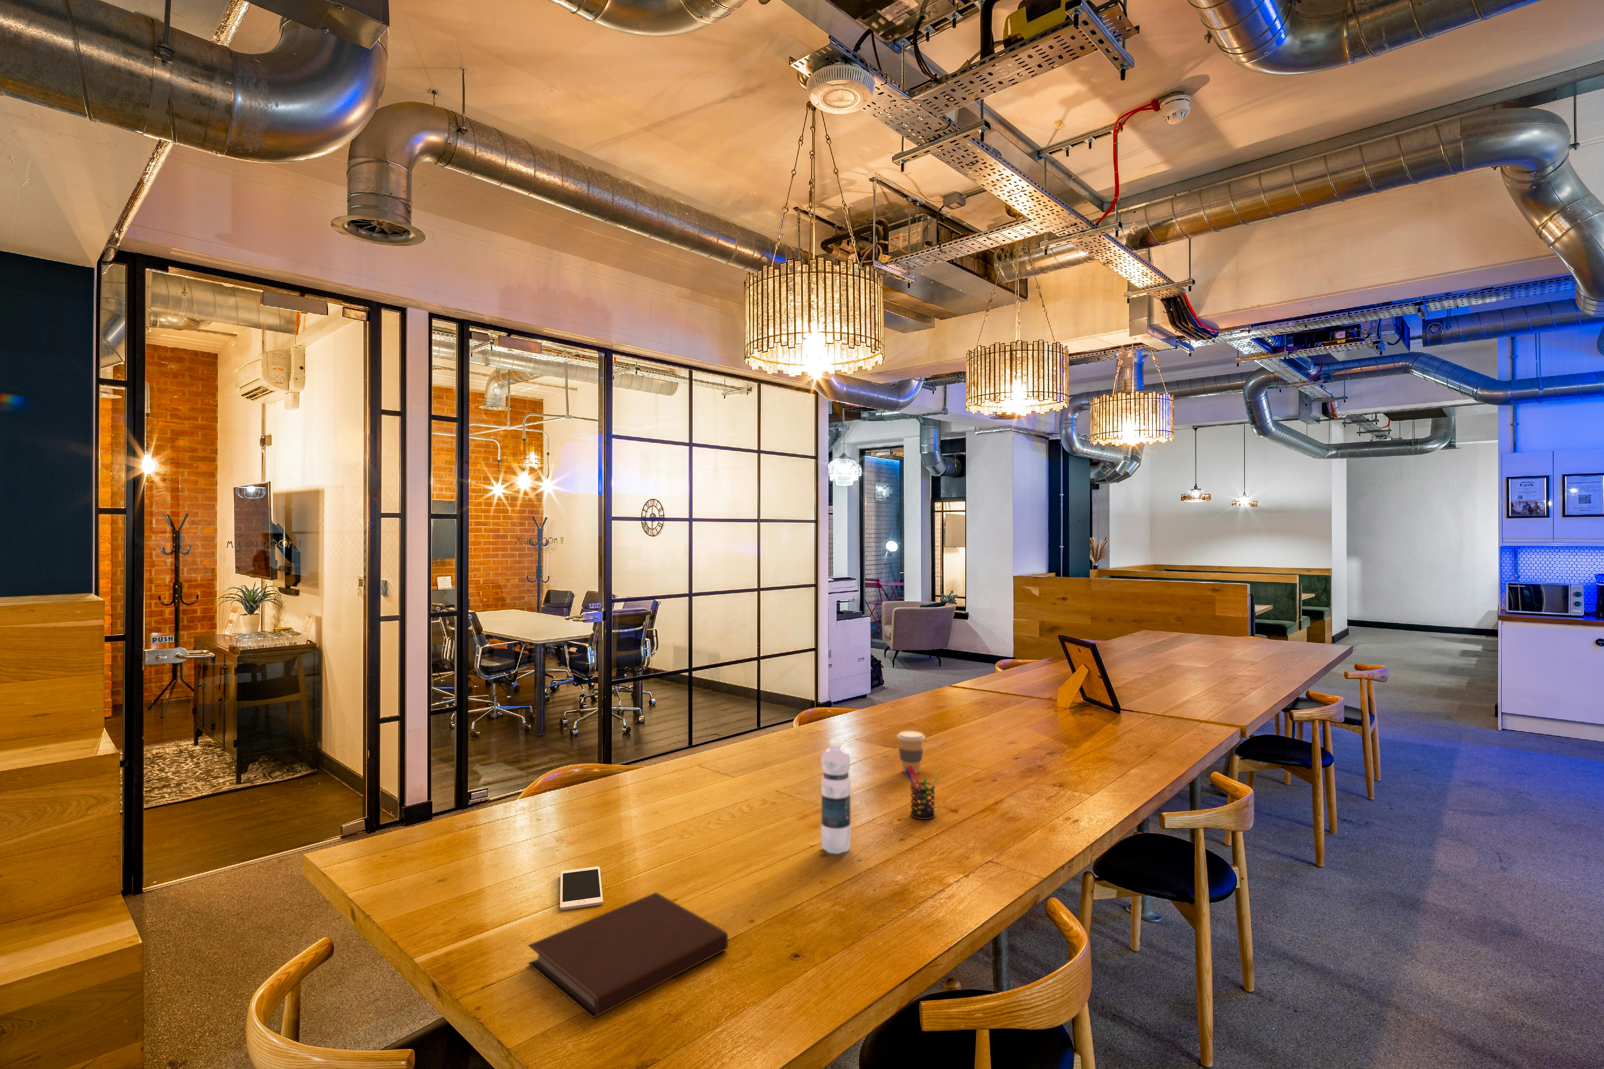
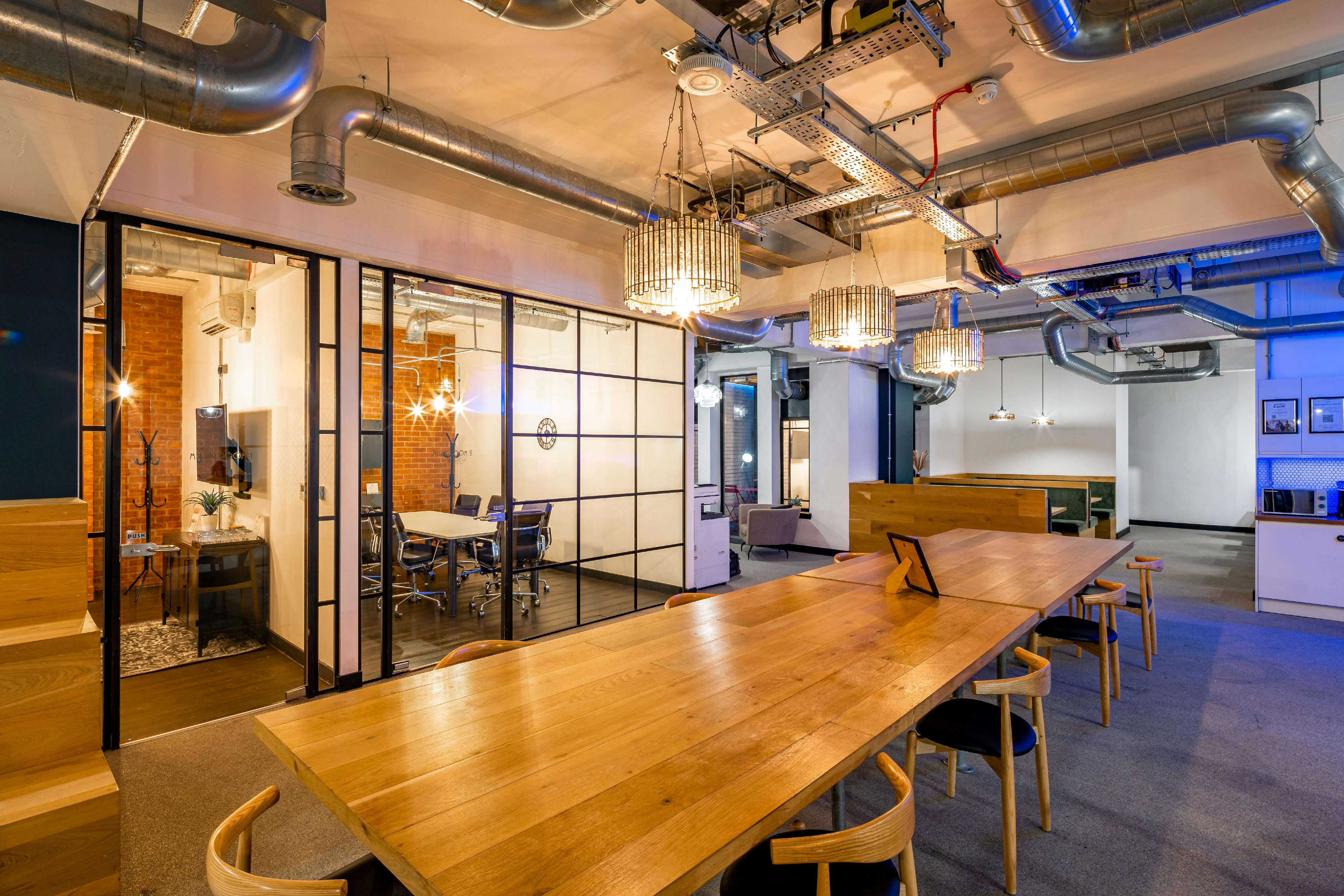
- notebook [528,891,728,1018]
- water bottle [821,739,851,854]
- coffee cup [896,730,925,774]
- pen holder [905,765,940,820]
- cell phone [560,866,604,910]
